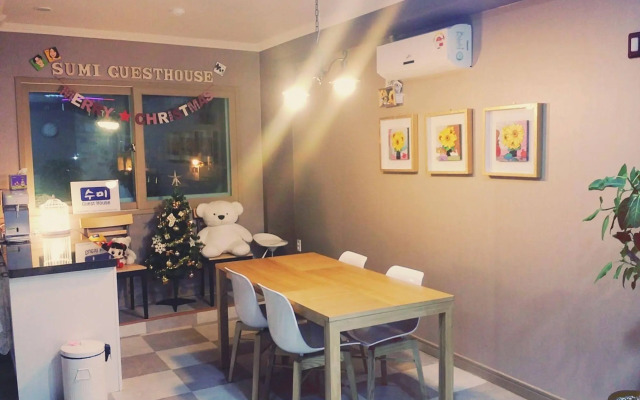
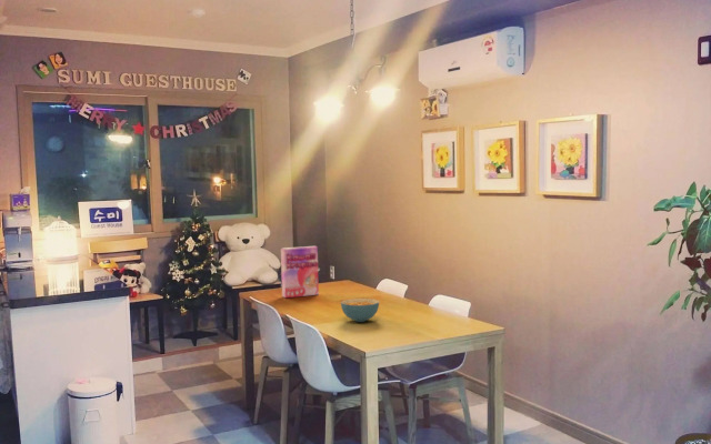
+ cereal bowl [340,297,380,323]
+ cereal box [280,245,320,299]
